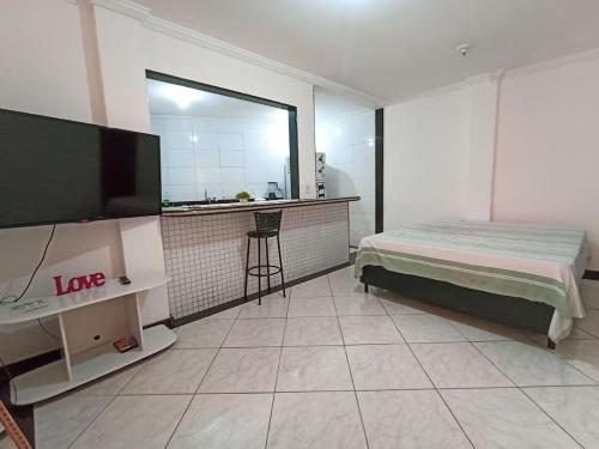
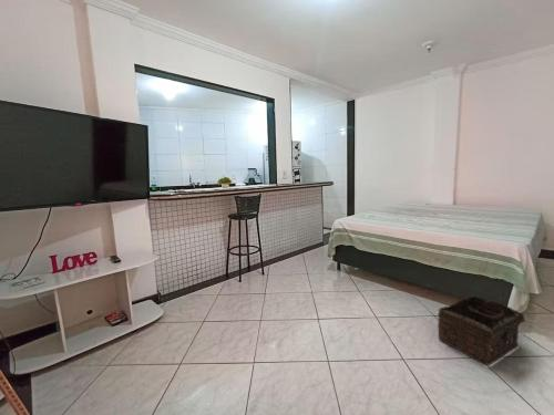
+ basket [437,295,532,366]
